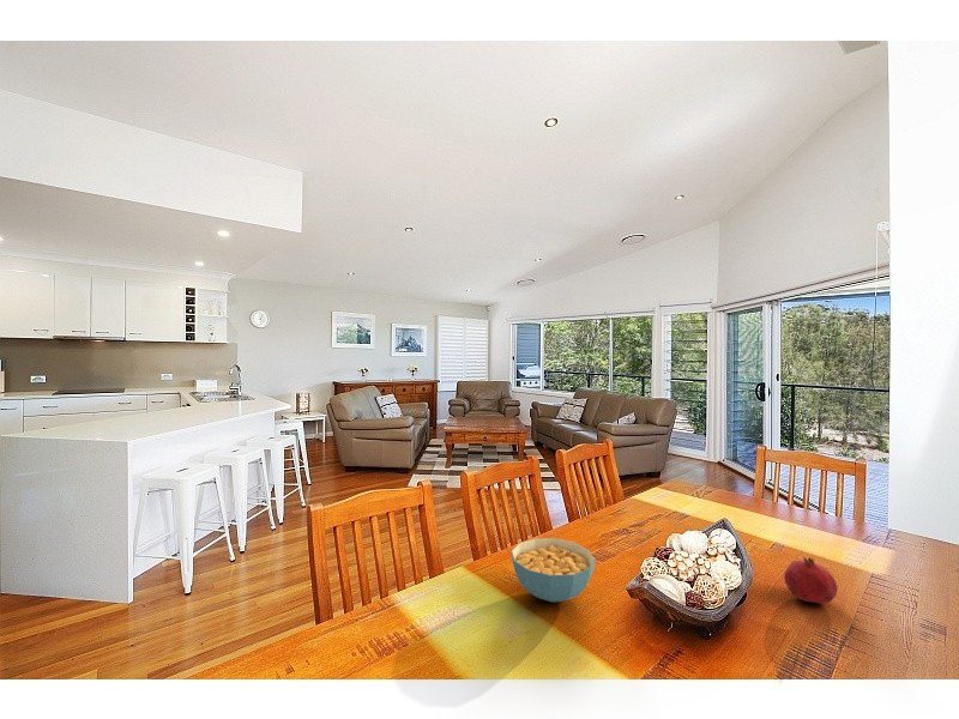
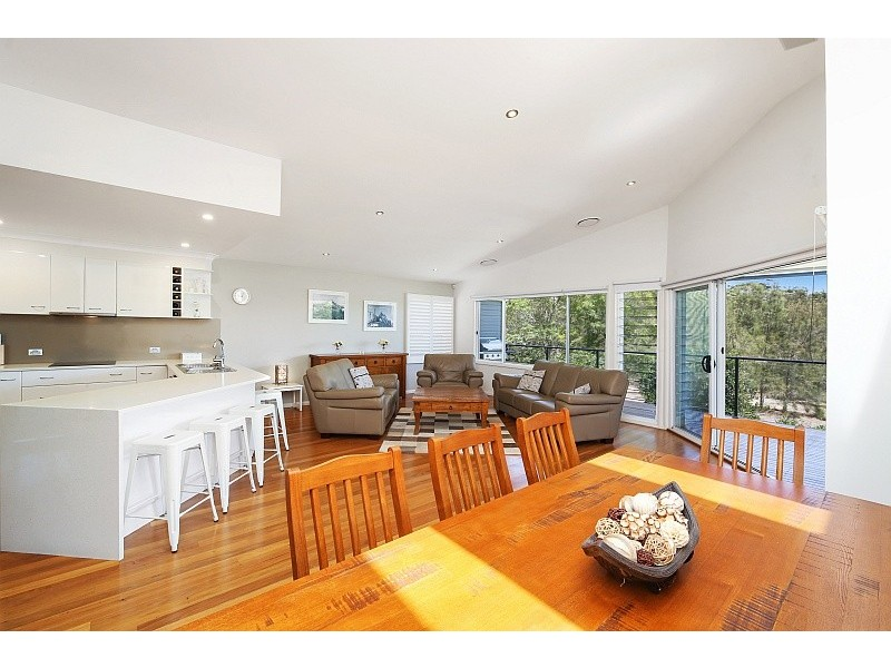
- fruit [783,556,838,604]
- cereal bowl [511,537,596,603]
